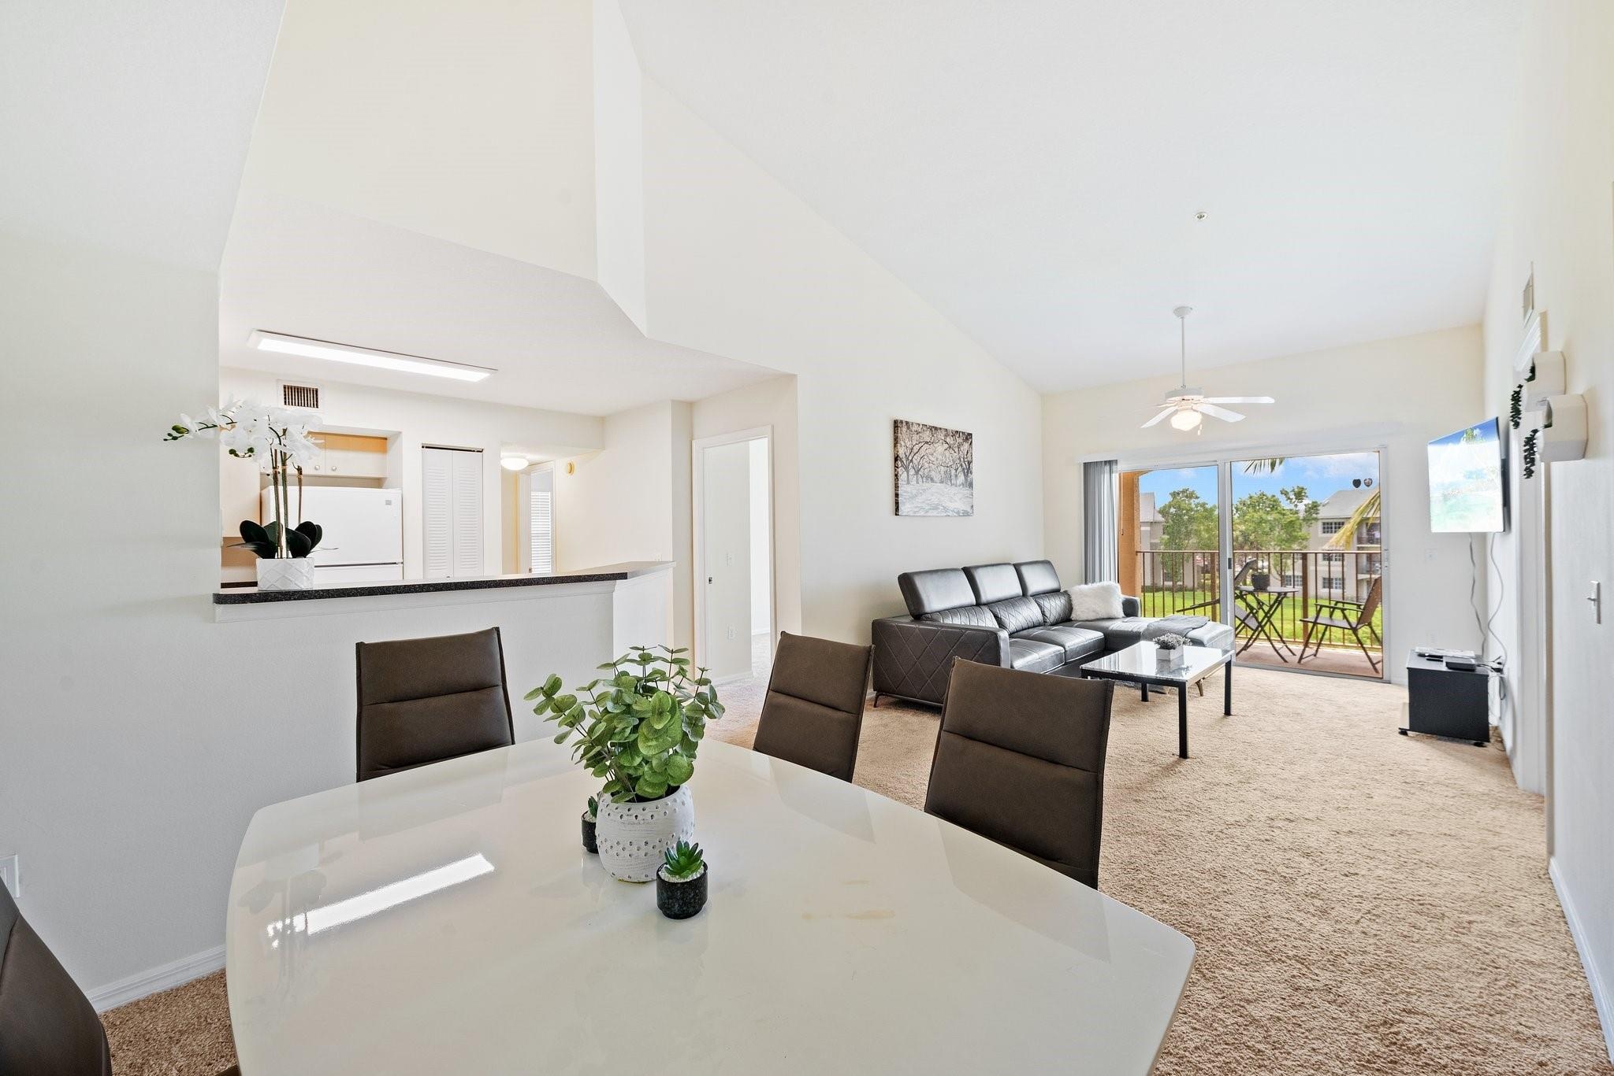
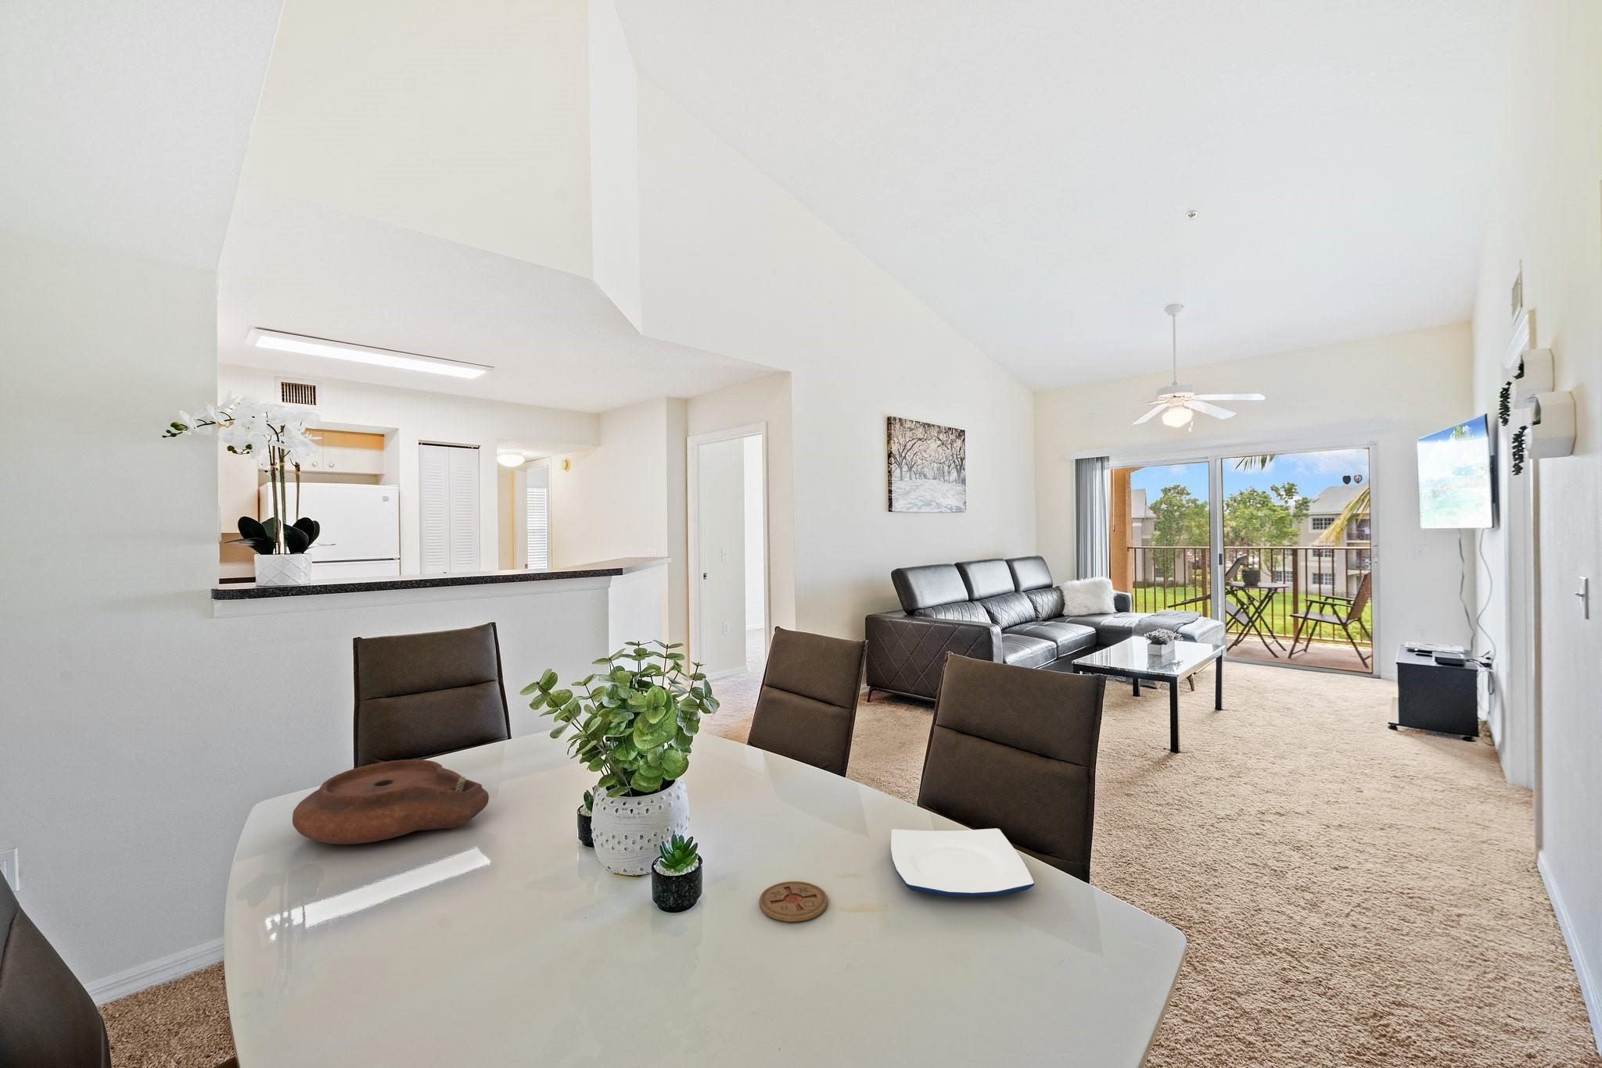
+ coaster [759,881,828,923]
+ plate [890,827,1035,898]
+ plate [292,758,490,845]
